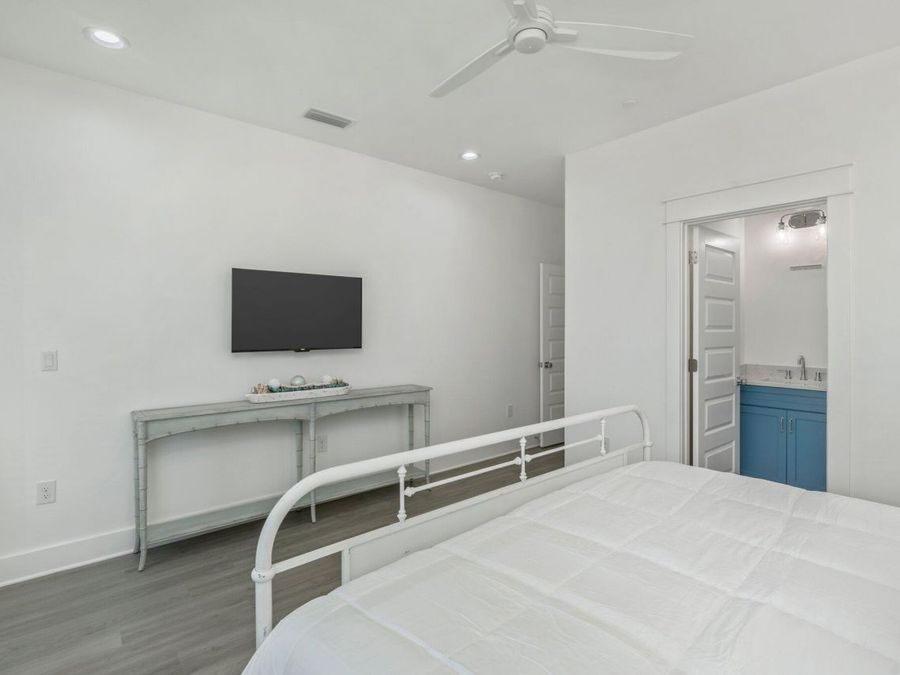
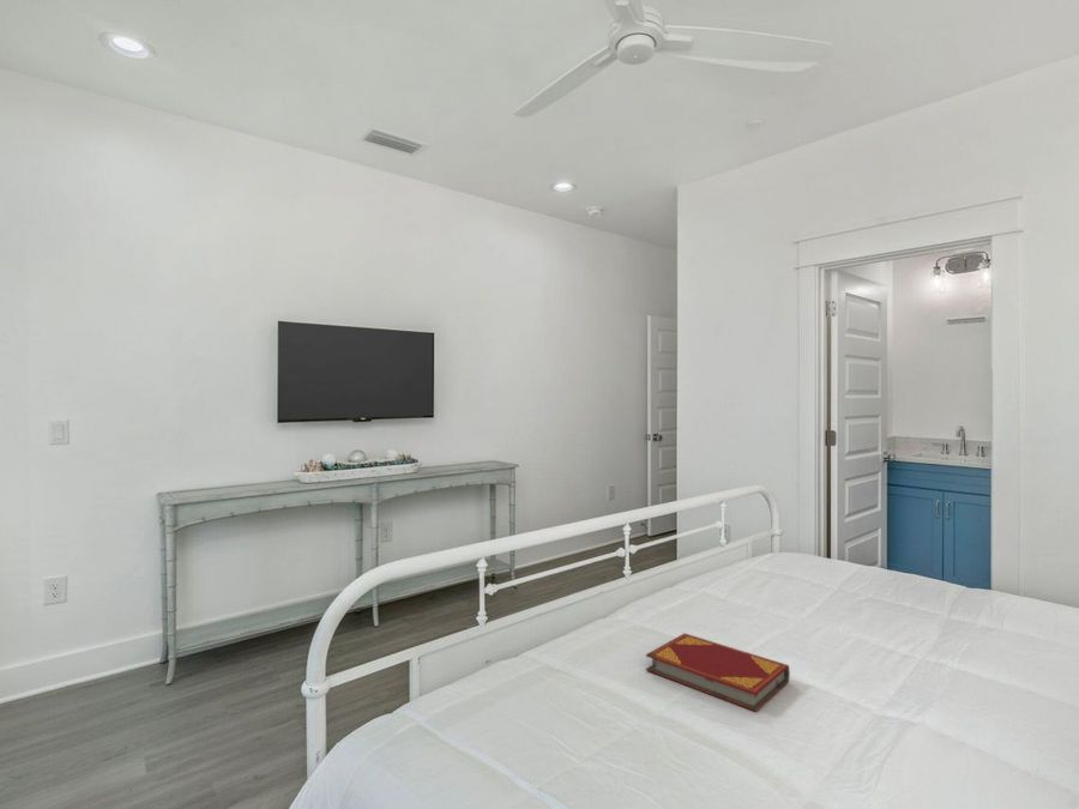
+ hardback book [645,632,791,713]
